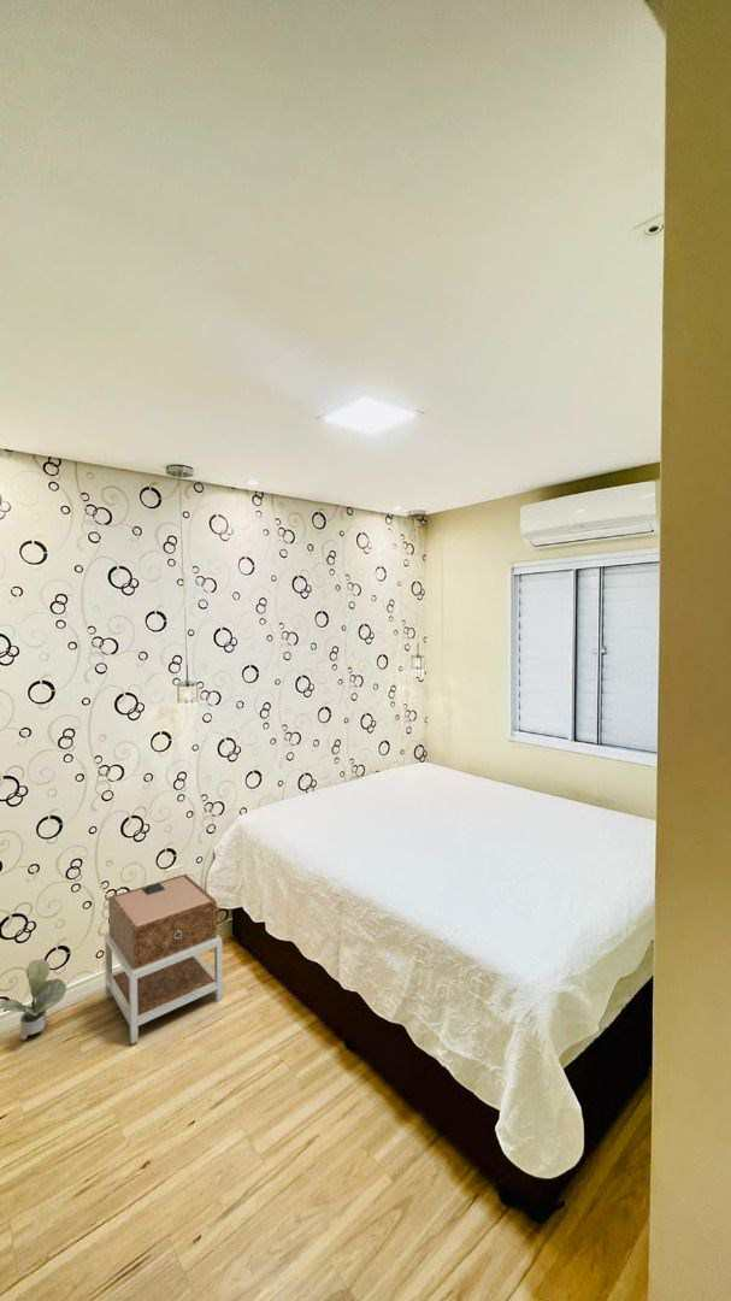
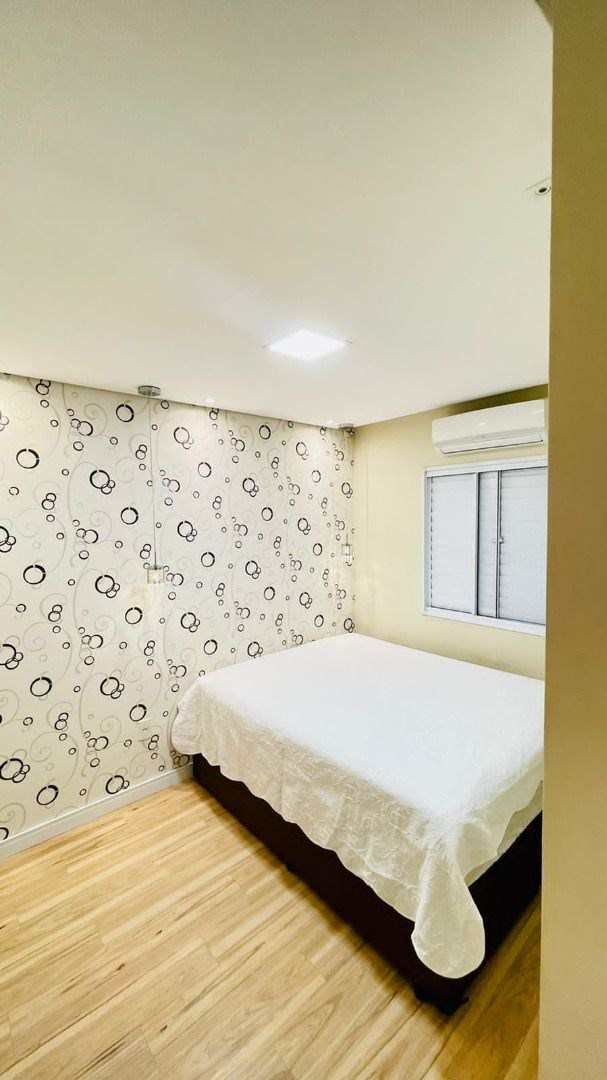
- nightstand [104,873,224,1046]
- potted plant [0,958,67,1041]
